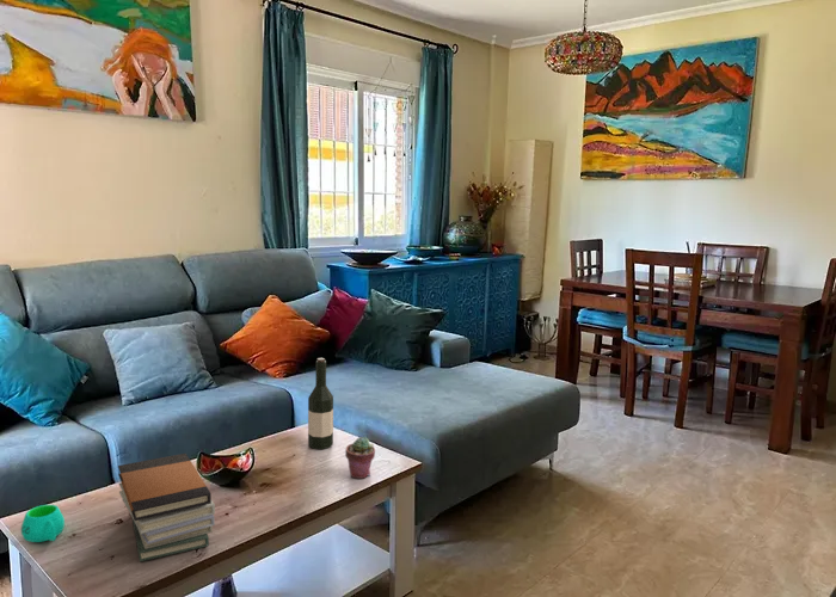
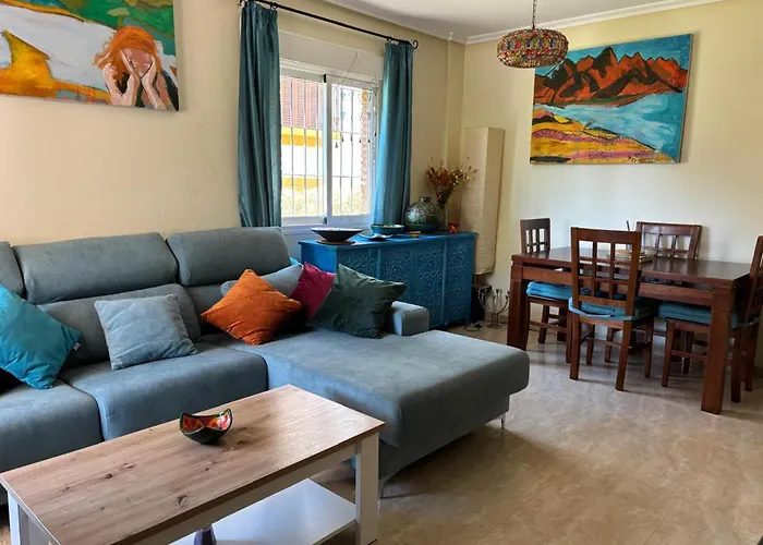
- mug [20,504,66,543]
- book stack [117,453,216,562]
- wine bottle [307,357,334,450]
- potted succulent [344,436,376,480]
